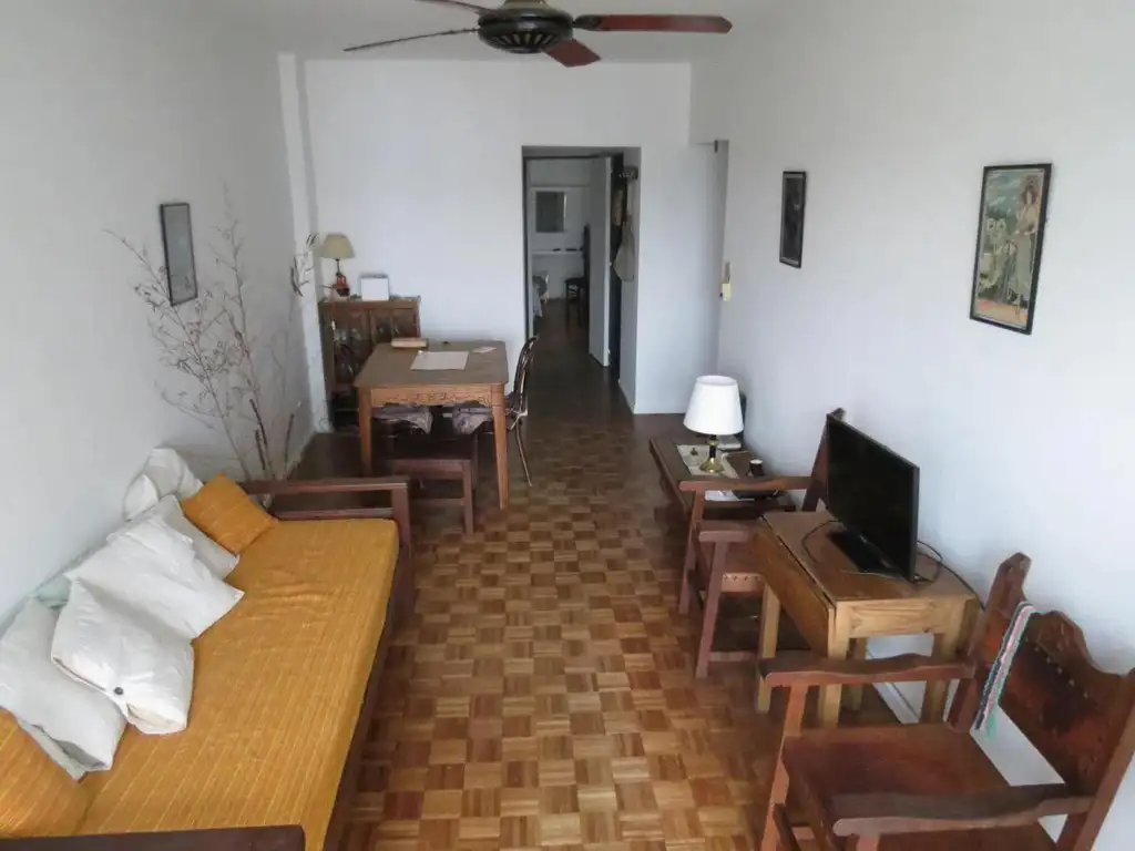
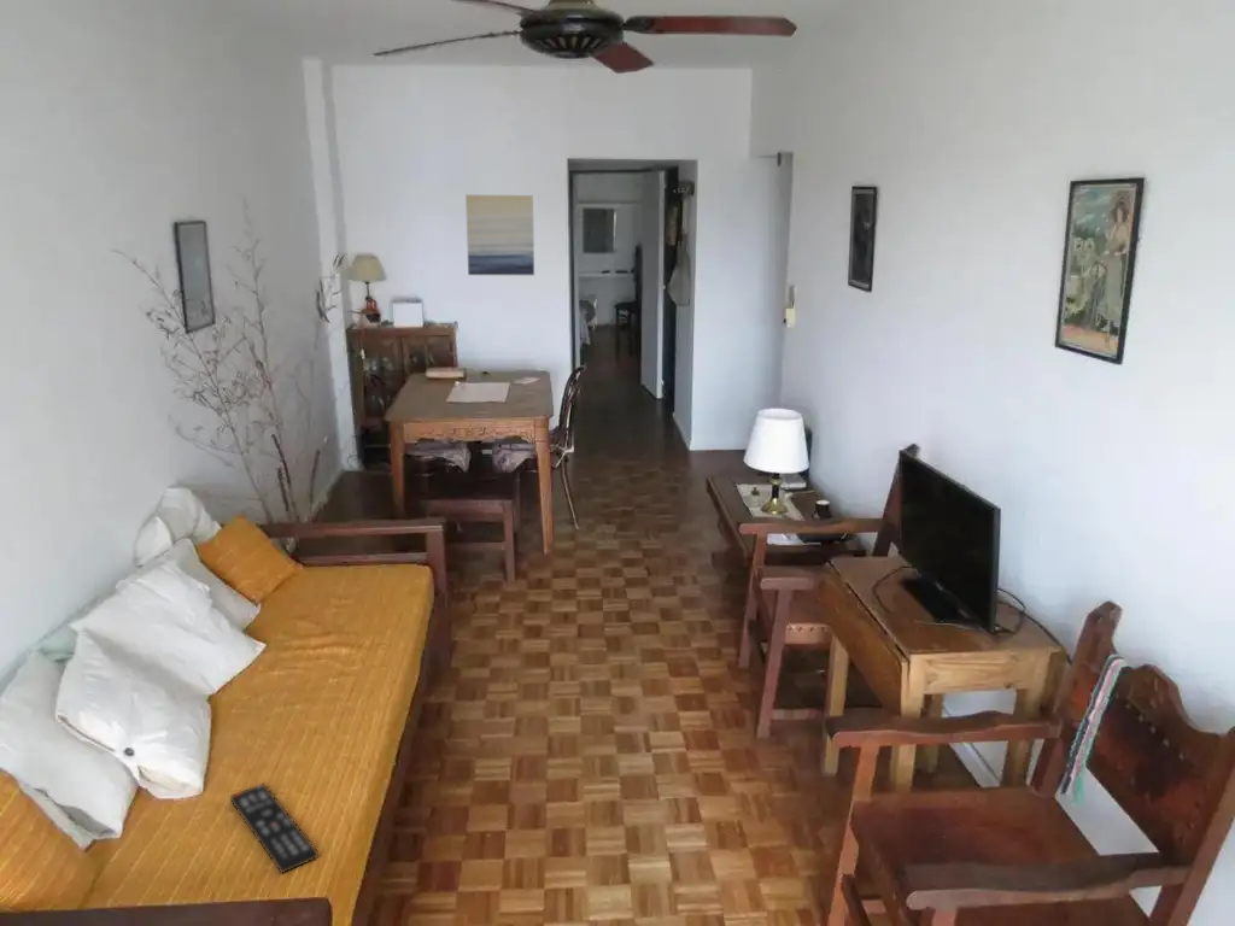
+ remote control [229,783,320,875]
+ wall art [464,194,535,276]
